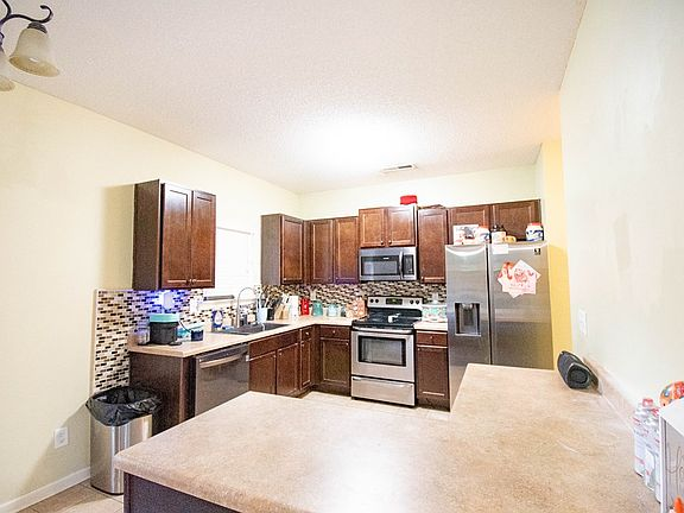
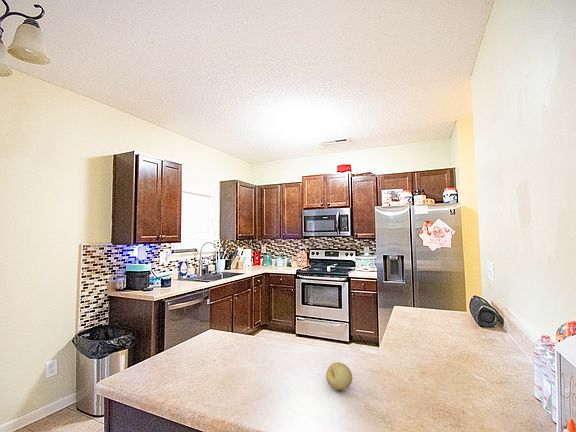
+ fruit [325,362,353,391]
